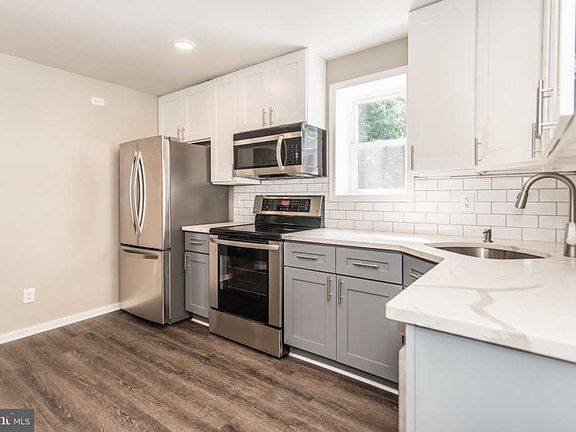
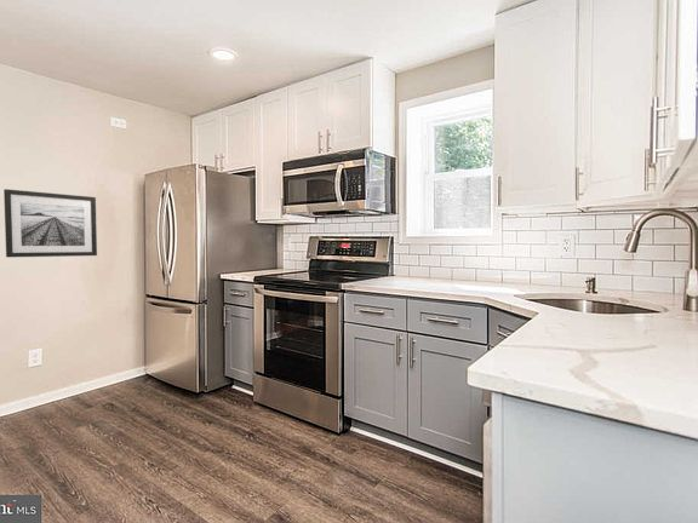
+ wall art [2,188,98,258]
